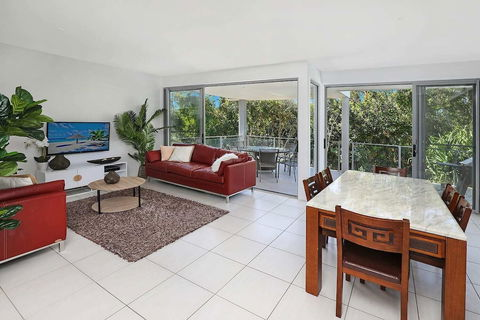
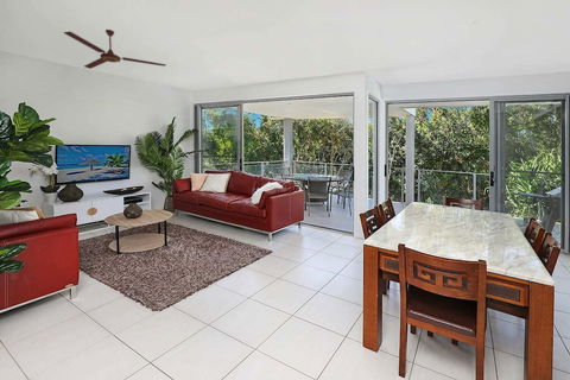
+ ceiling fan [63,28,167,70]
